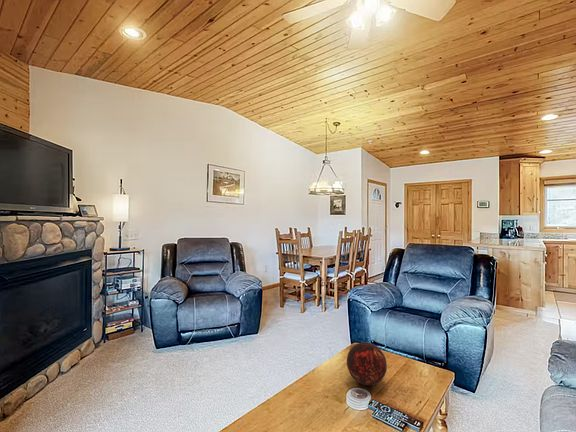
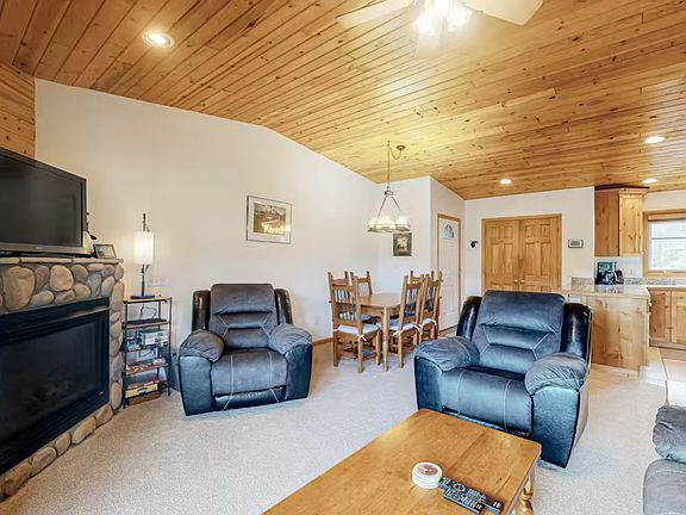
- decorative orb [346,341,388,386]
